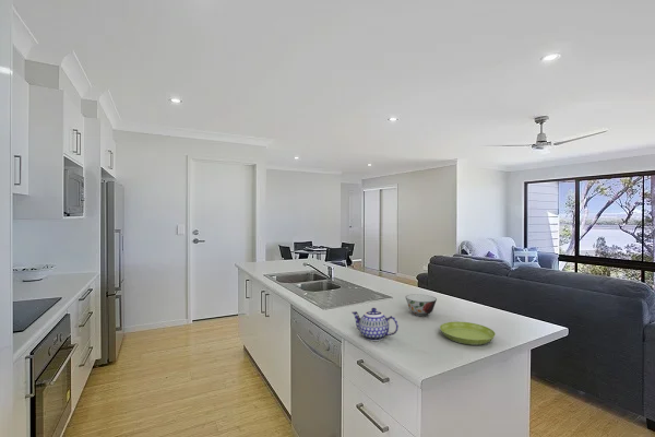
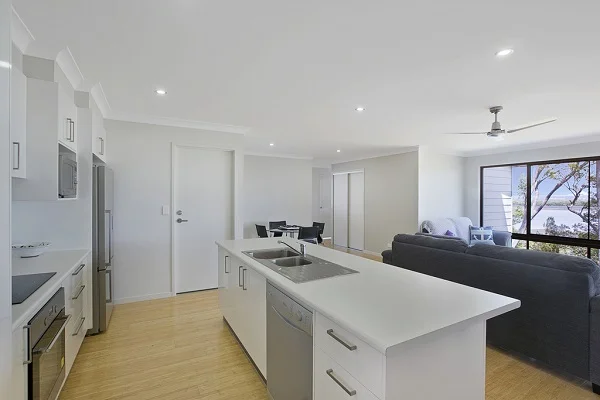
- soup bowl [405,293,438,318]
- saucer [439,321,497,346]
- teapot [352,307,400,342]
